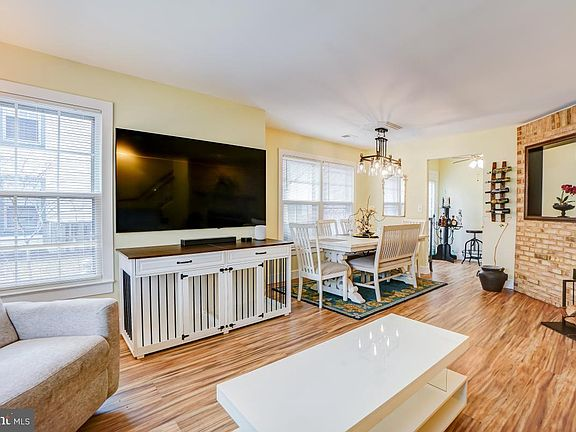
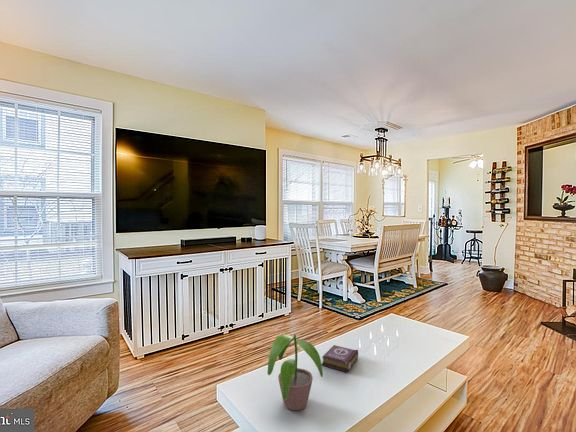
+ potted plant [266,333,324,411]
+ book [321,344,359,373]
